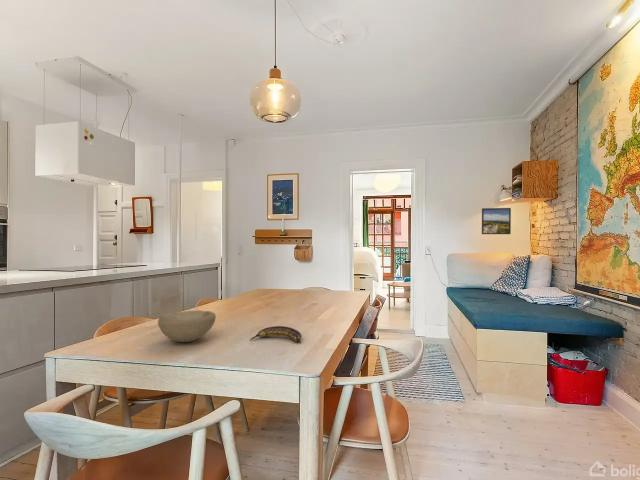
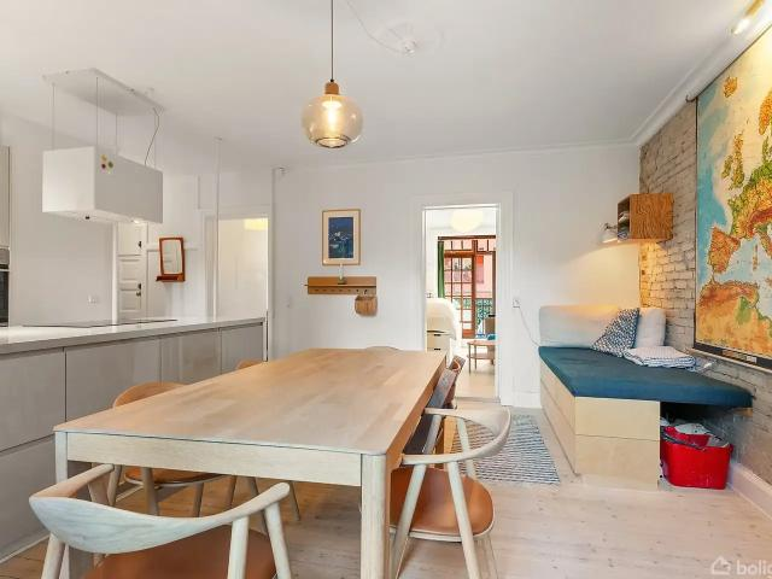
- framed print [481,207,512,235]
- bowl [157,309,217,343]
- banana [249,325,303,343]
